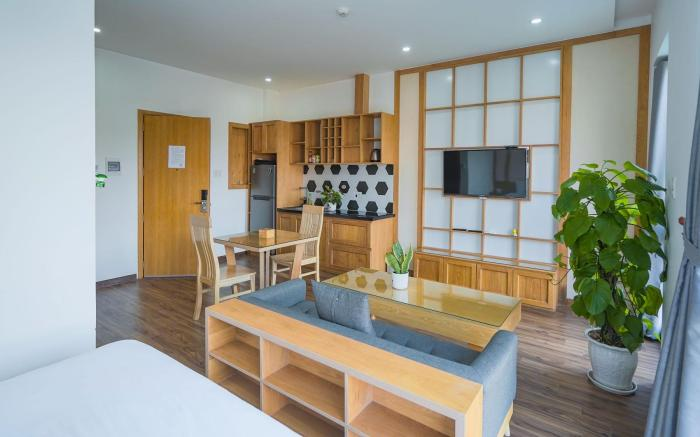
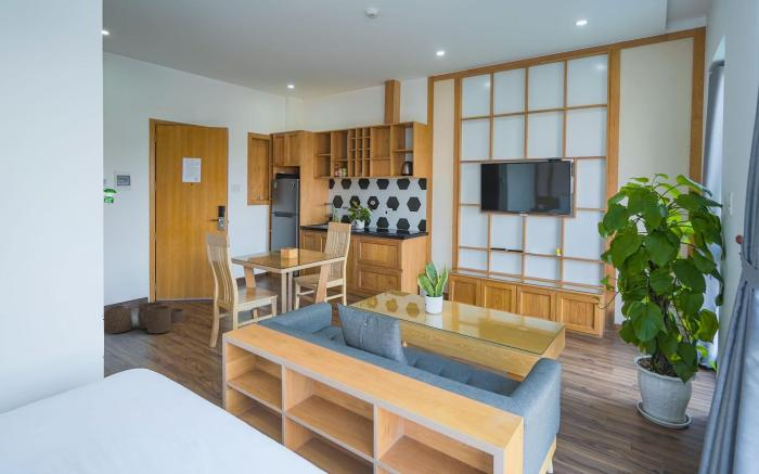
+ woven basket [103,299,185,334]
